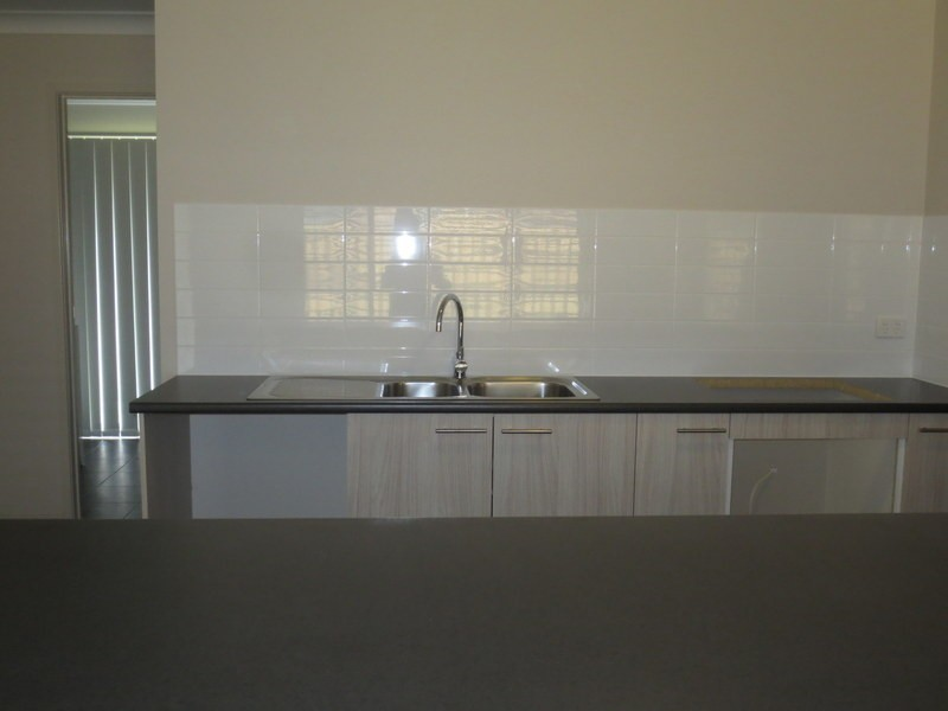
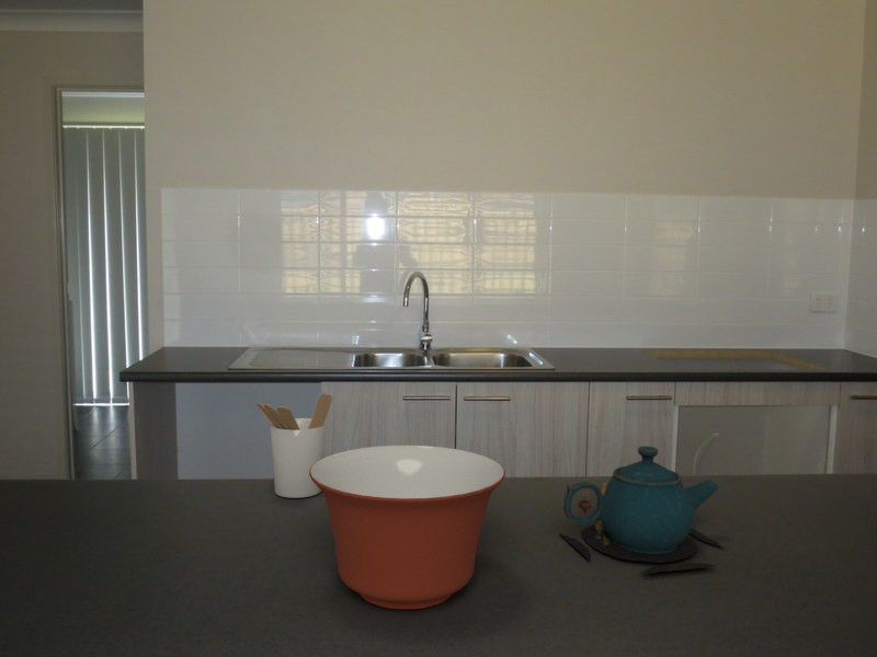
+ teapot [558,446,726,575]
+ mixing bowl [309,445,506,610]
+ utensil holder [255,392,333,499]
